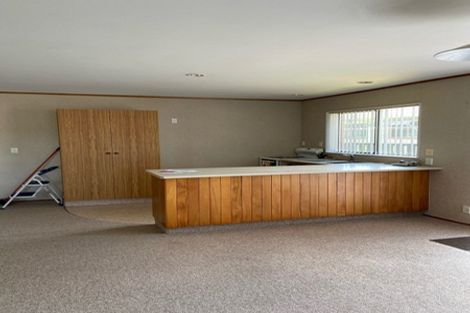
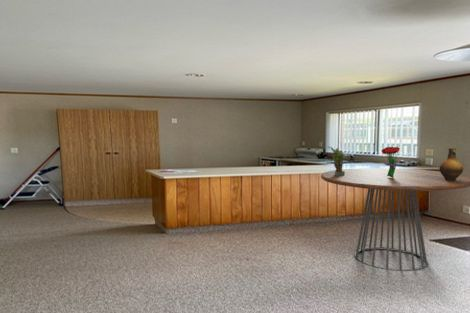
+ ceramic jug [438,147,464,181]
+ potted plant [328,146,347,175]
+ dining table [320,167,470,272]
+ bouquet [380,146,401,177]
